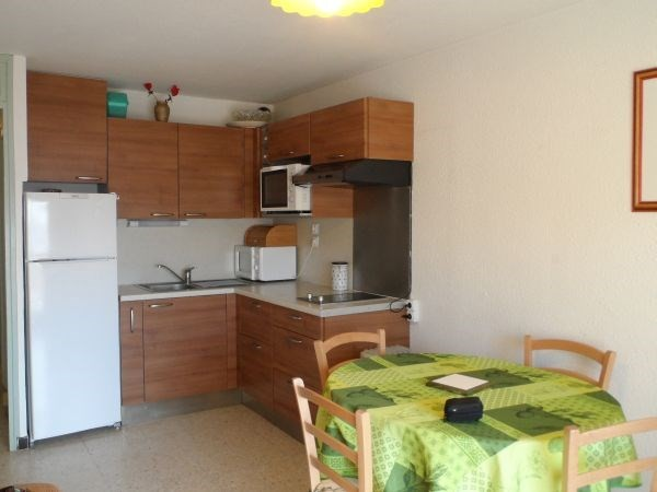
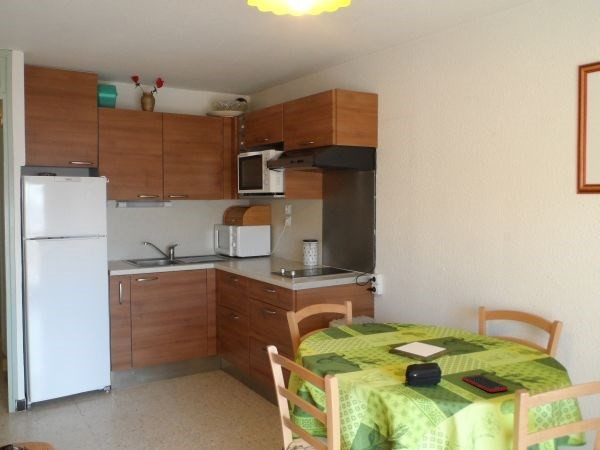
+ cell phone [461,374,509,393]
